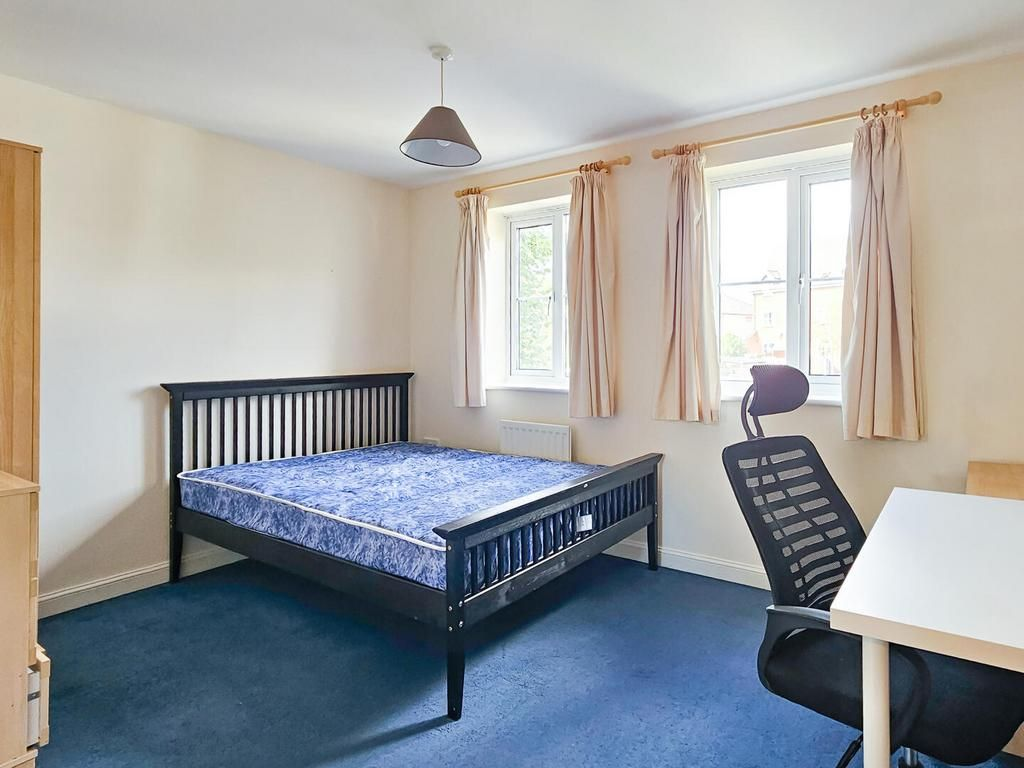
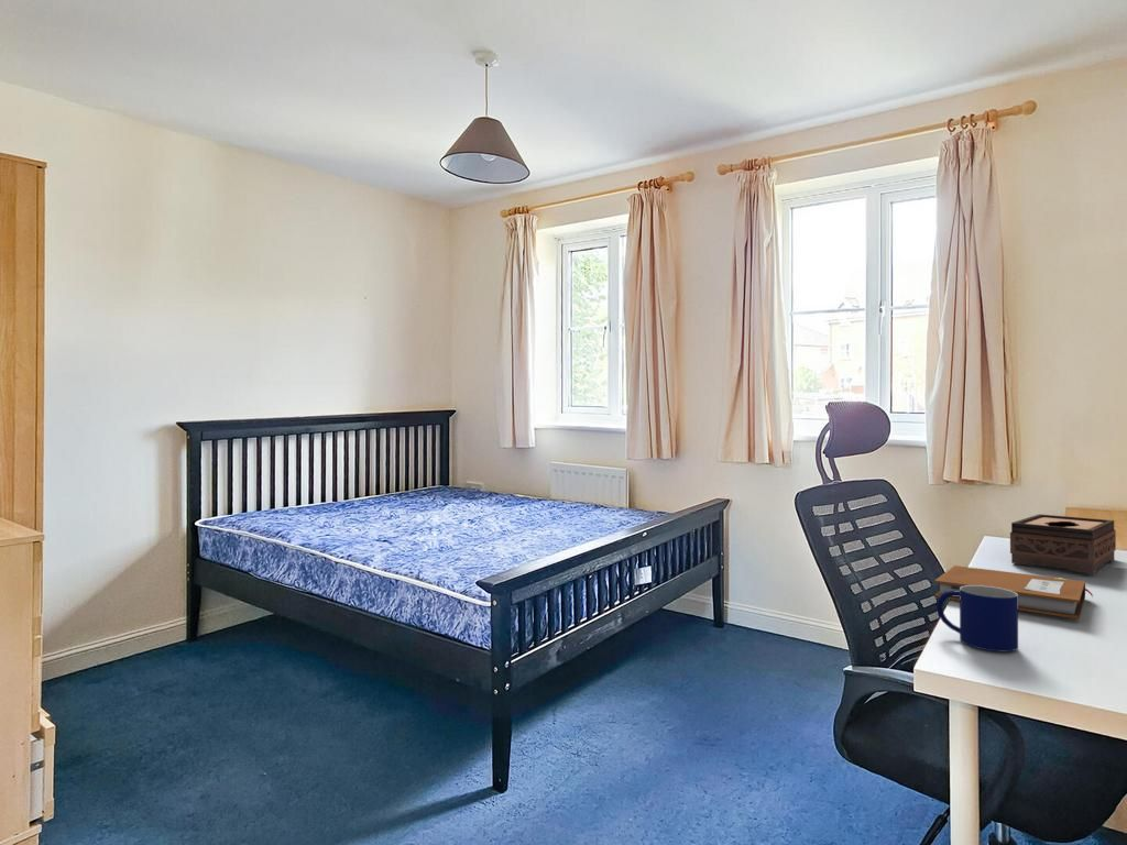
+ mug [935,585,1019,652]
+ notebook [933,564,1094,621]
+ tissue box [1009,513,1117,574]
